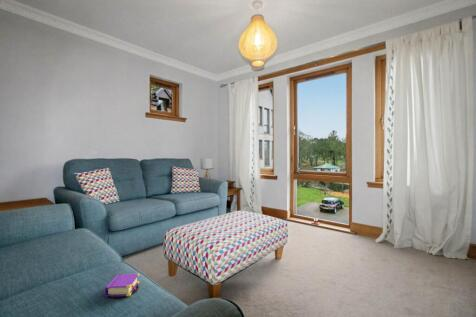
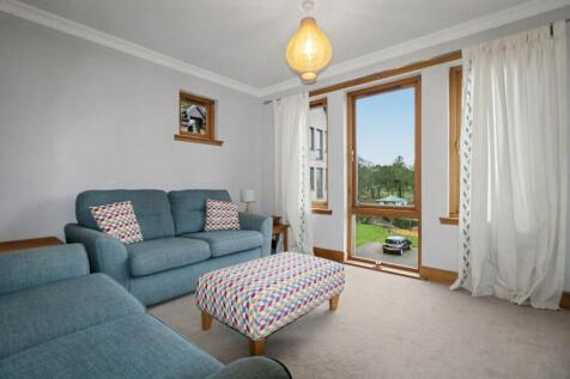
- book [104,273,140,299]
